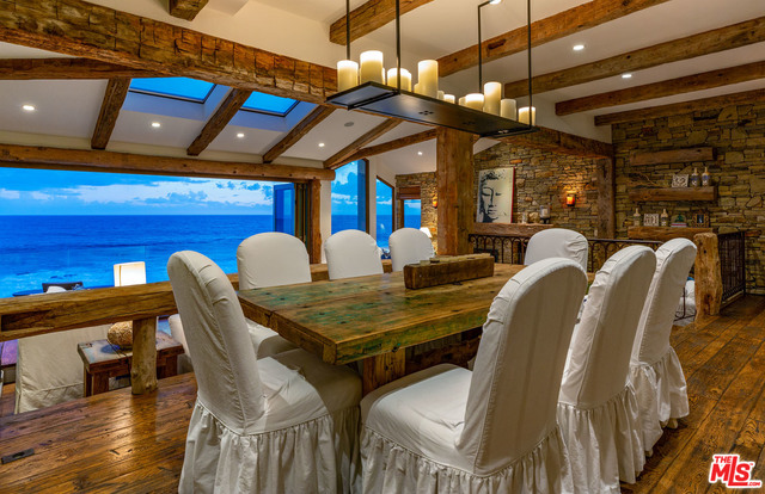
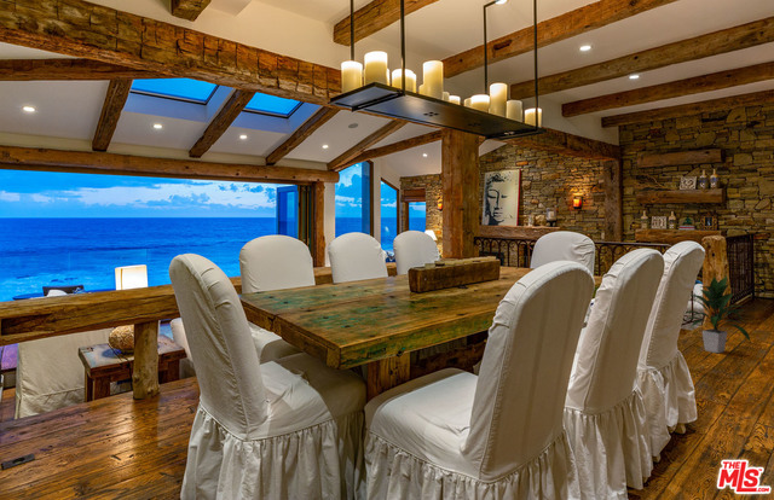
+ indoor plant [685,275,752,354]
